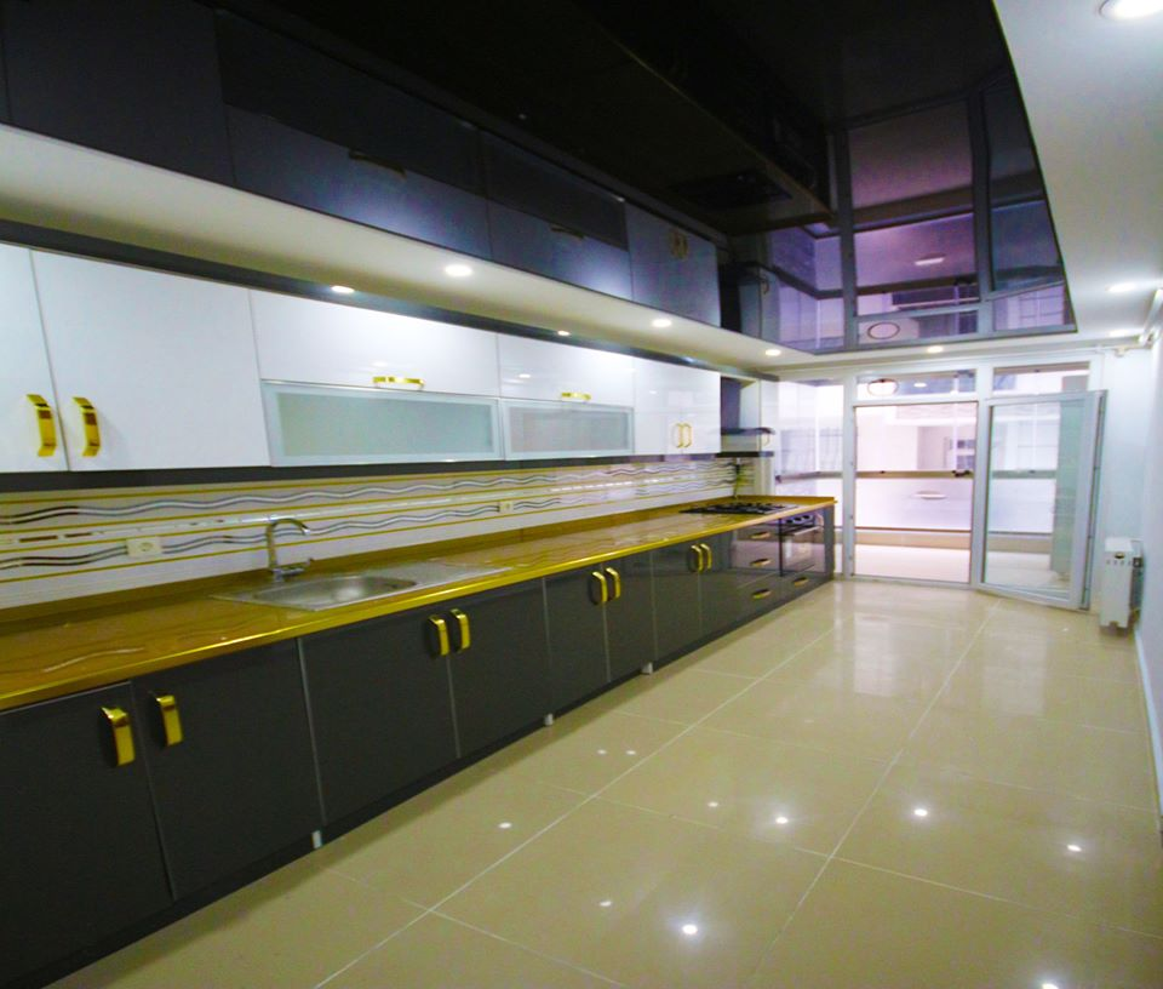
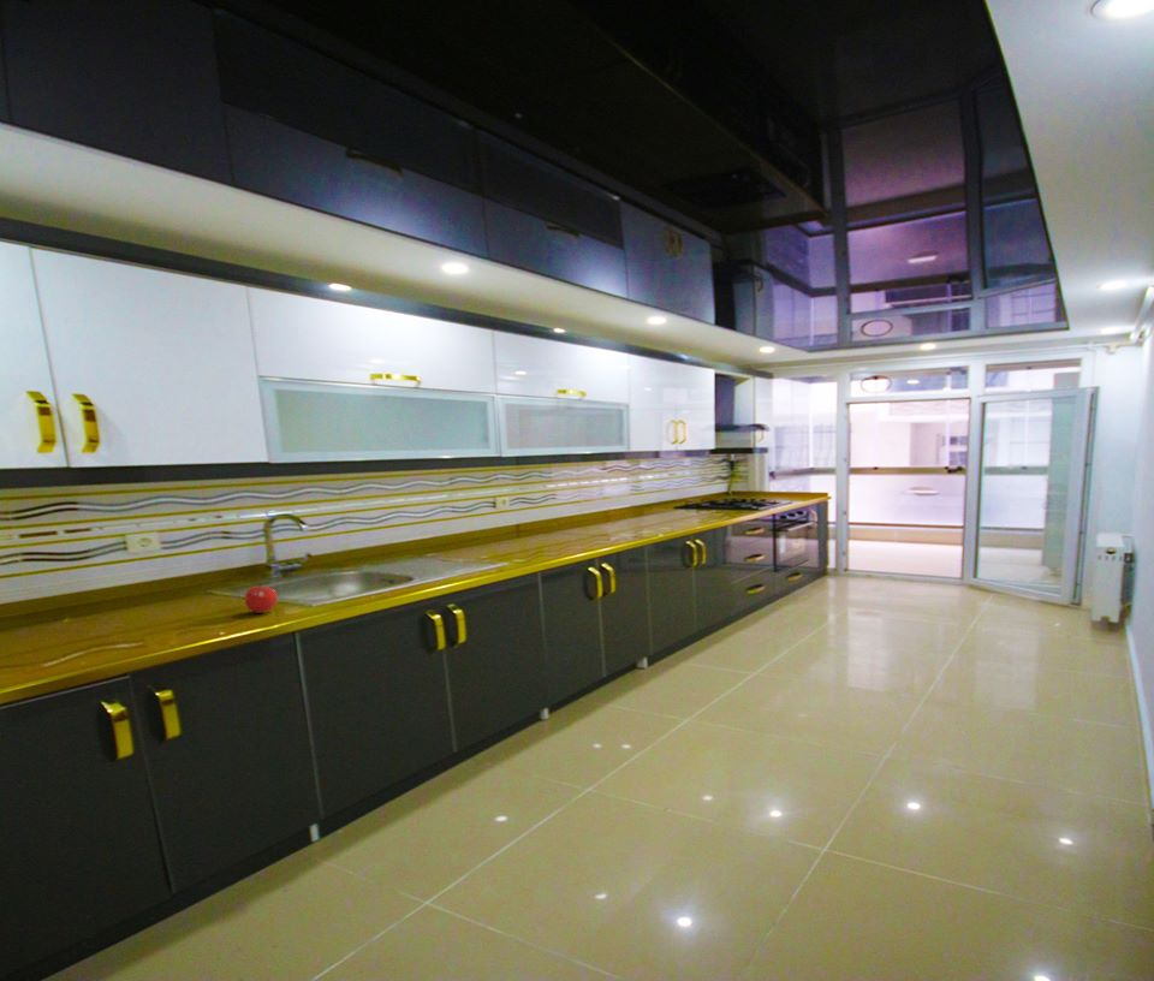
+ fruit [244,582,278,614]
